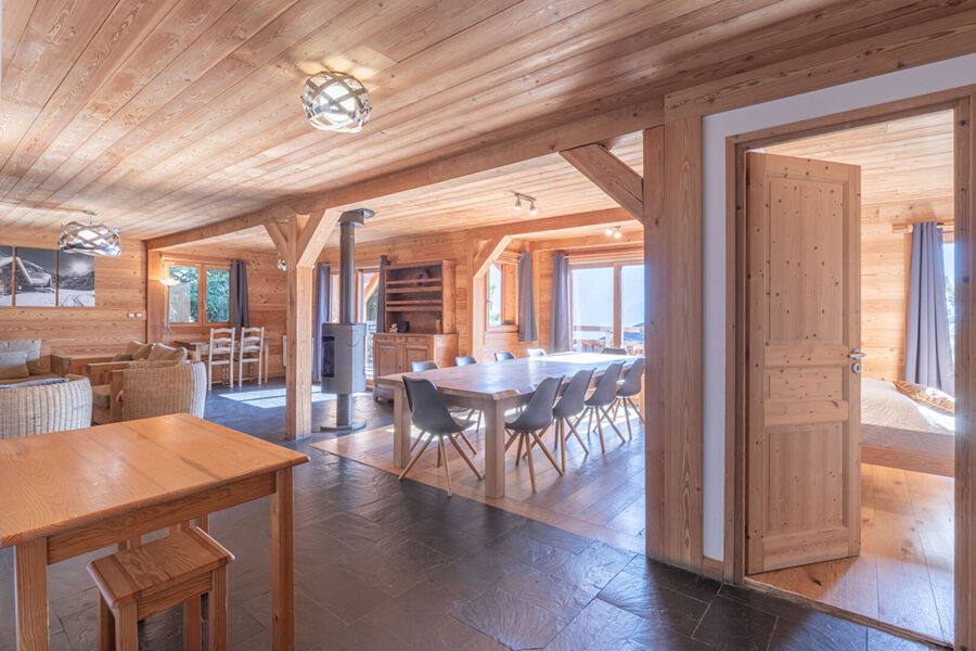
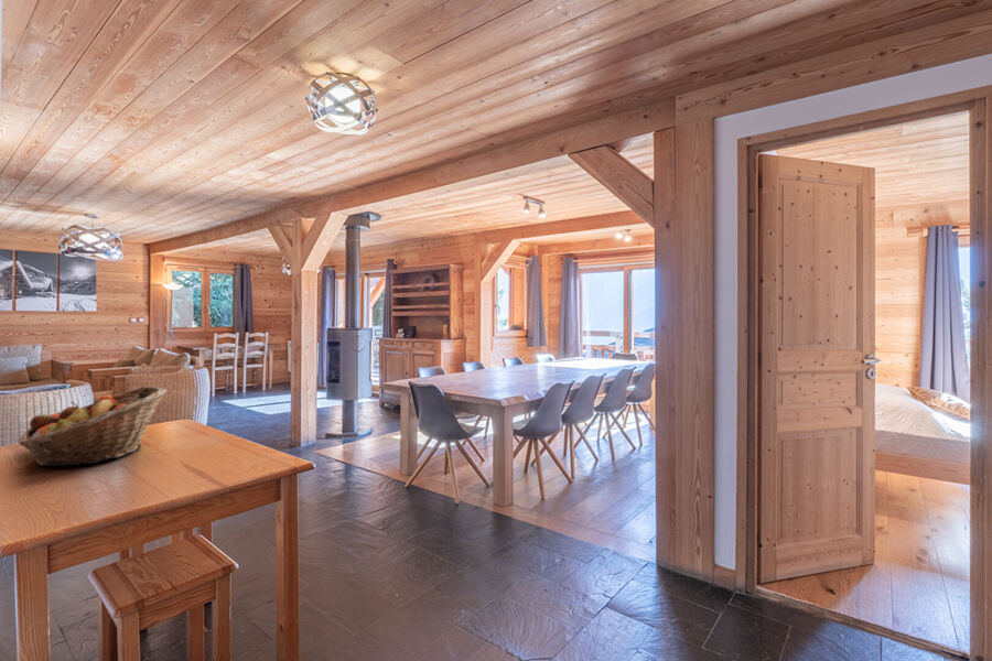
+ fruit basket [18,386,169,467]
